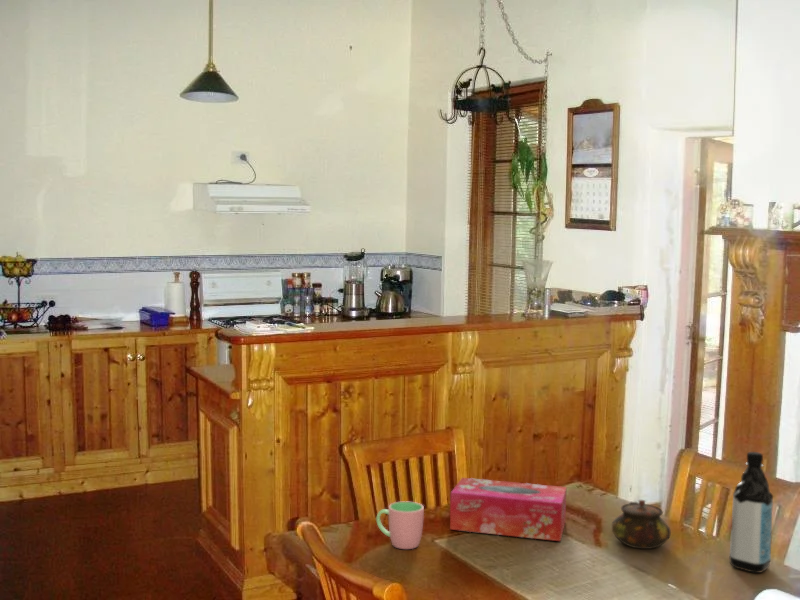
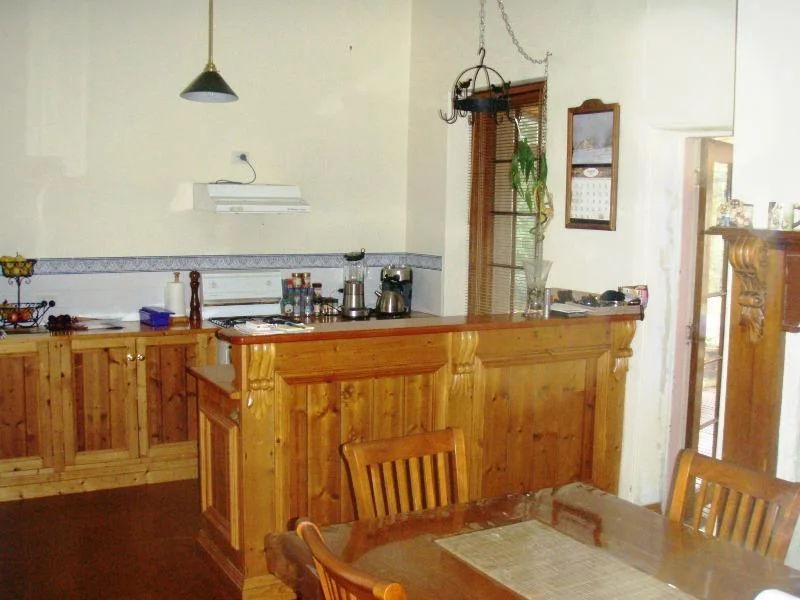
- teapot [611,499,672,550]
- water bottle [729,451,774,574]
- cup [375,500,425,550]
- tissue box [449,477,567,542]
